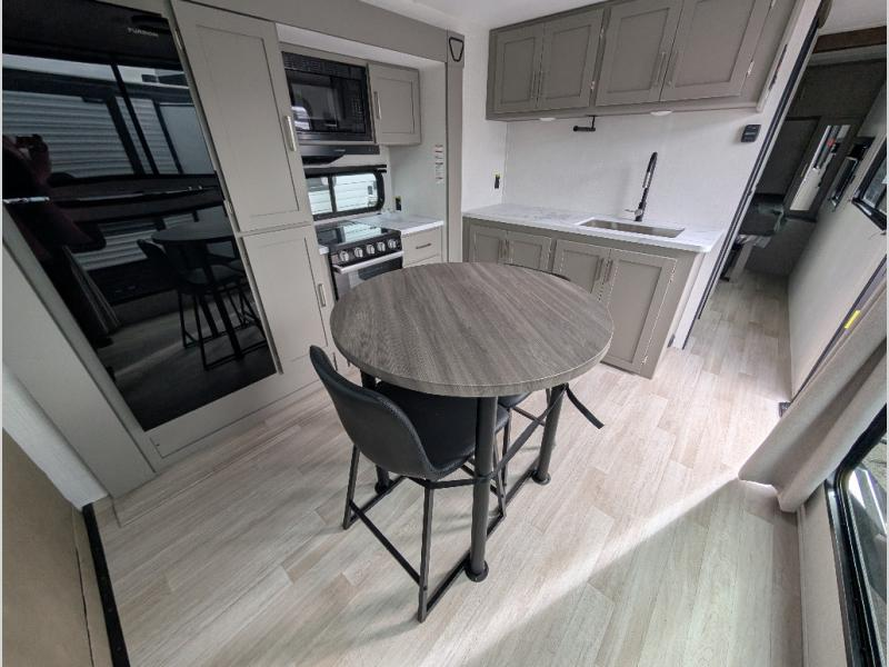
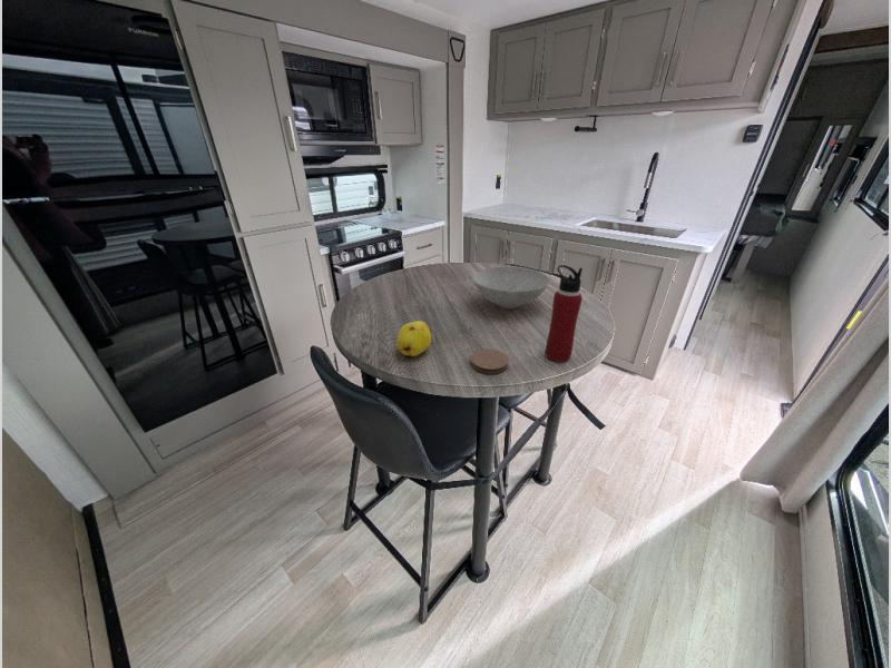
+ water bottle [545,264,584,363]
+ bowl [472,266,550,310]
+ fruit [395,320,432,357]
+ coaster [470,347,510,375]
